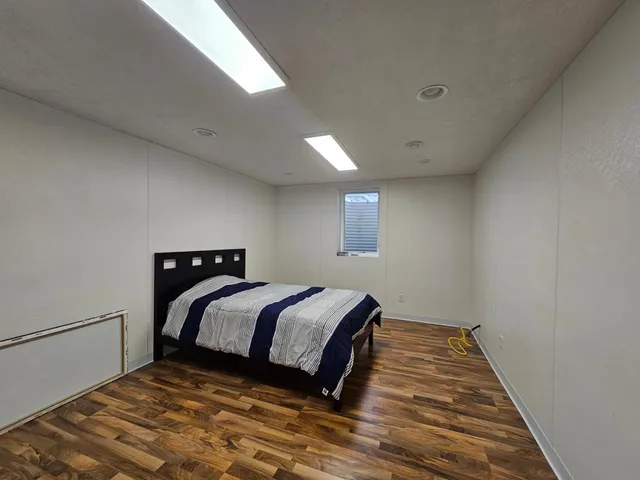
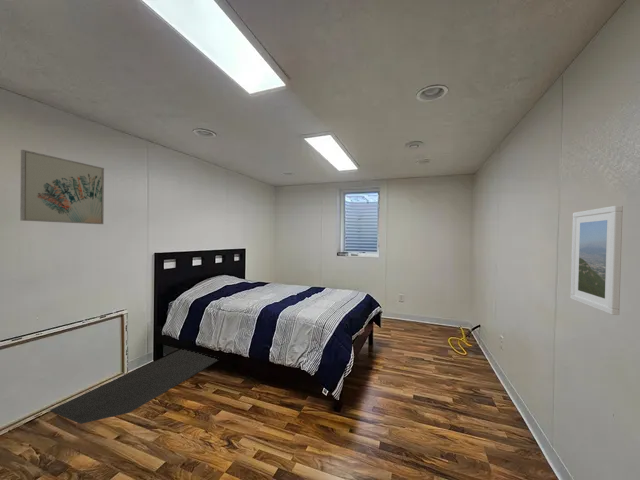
+ wall art [19,149,105,225]
+ mat [49,348,219,425]
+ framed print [569,205,624,316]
